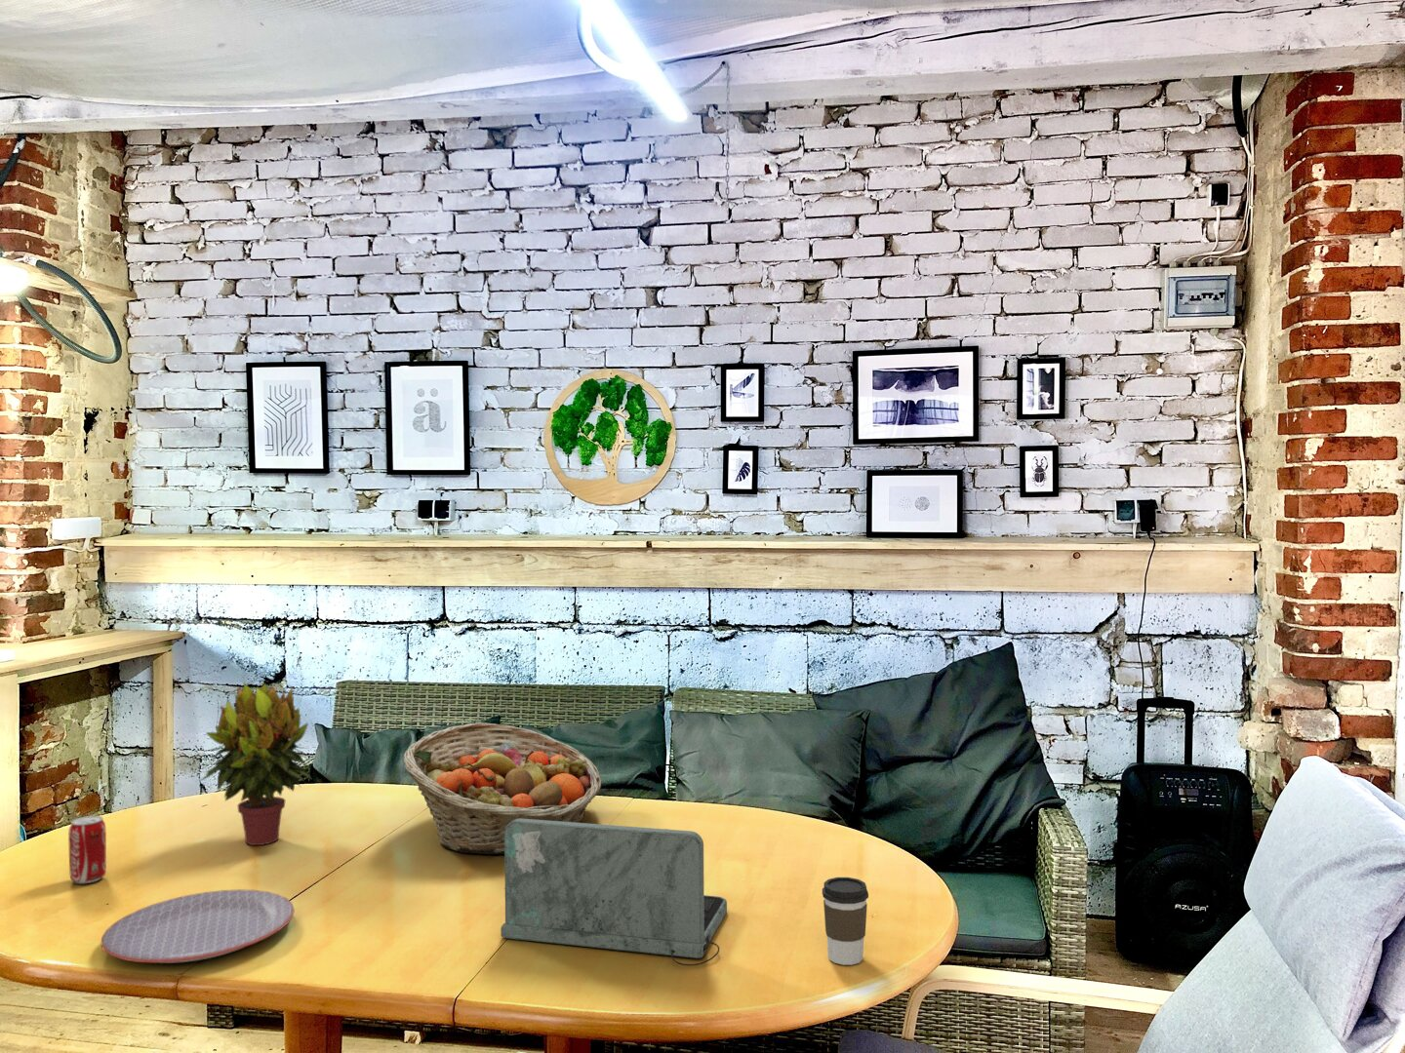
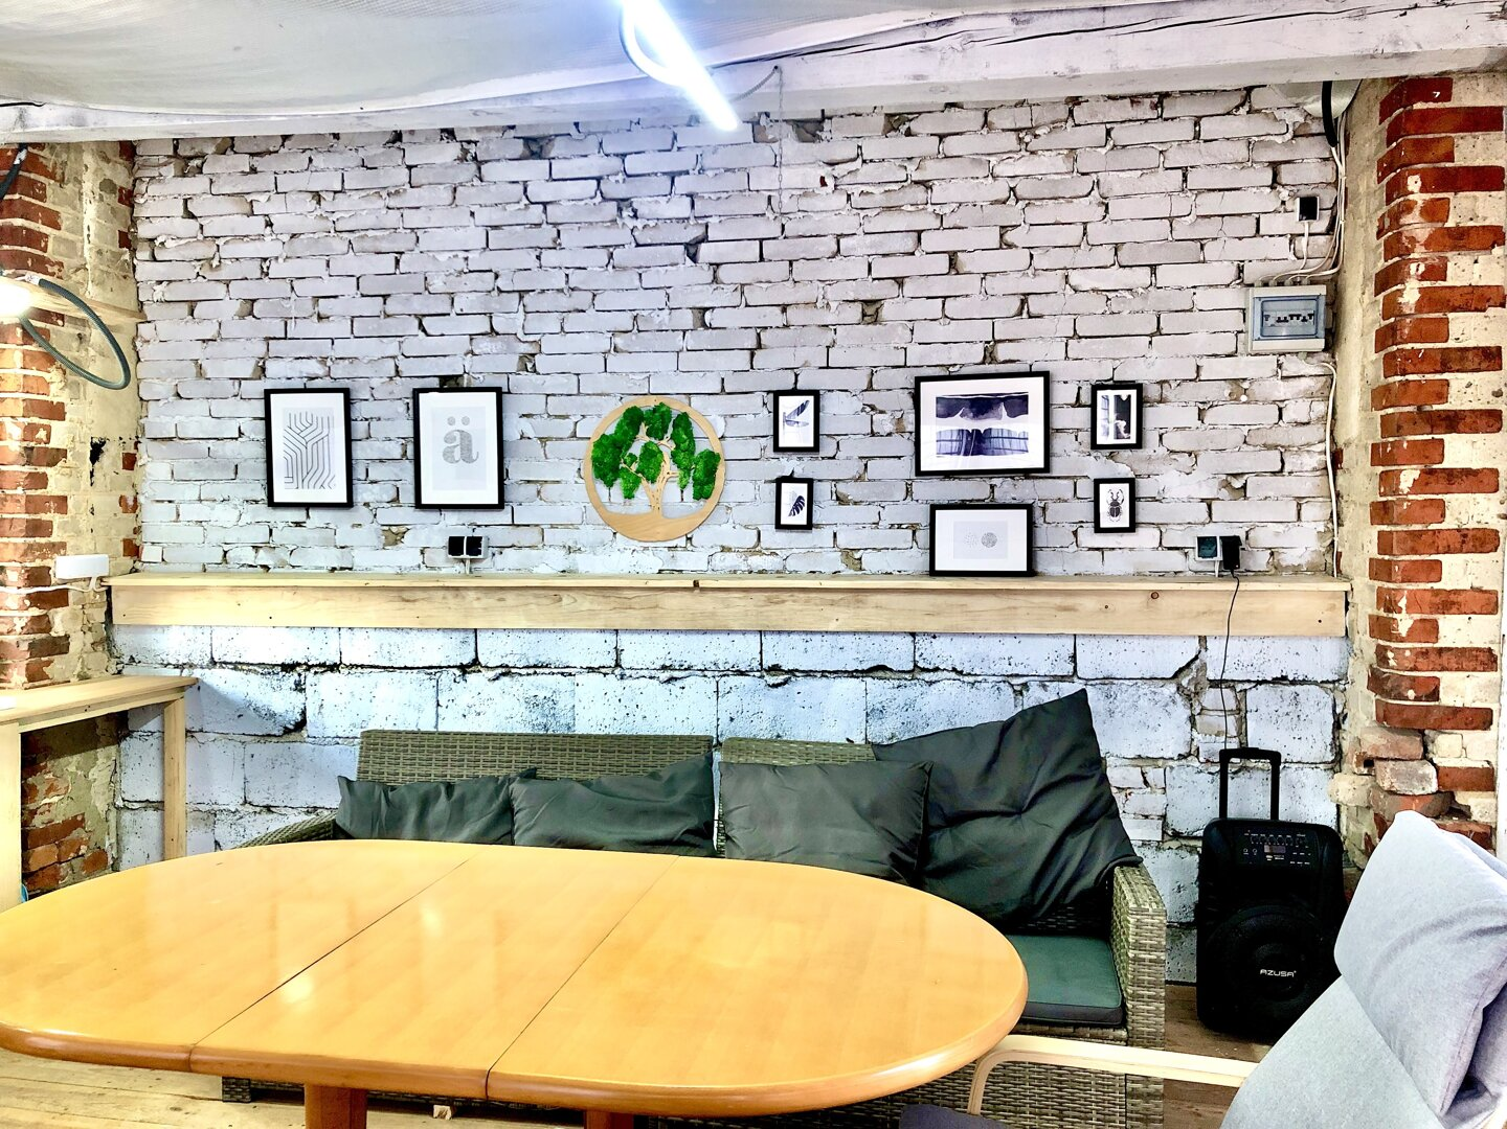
- fruit basket [403,722,602,855]
- laptop [500,819,728,967]
- coffee cup [822,876,870,967]
- beverage can [67,815,107,885]
- plate [101,888,295,965]
- potted plant [199,682,312,846]
